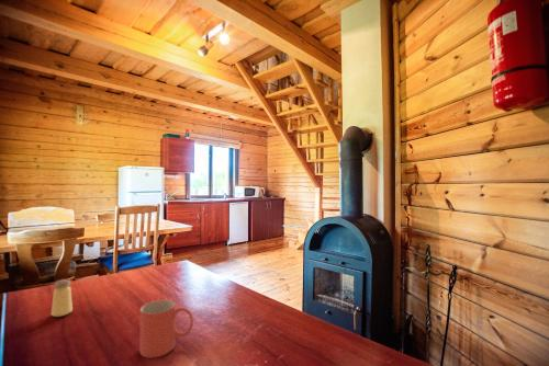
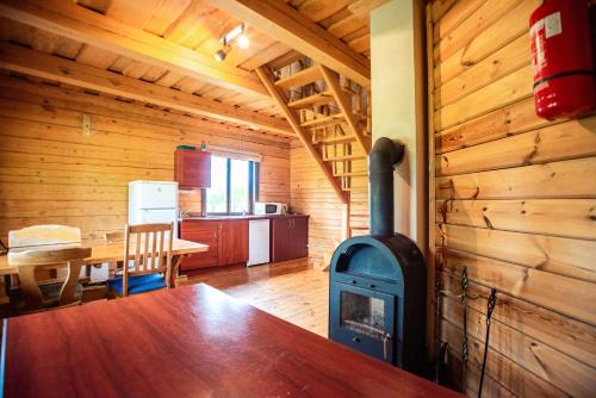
- saltshaker [51,278,74,318]
- mug [138,299,194,358]
